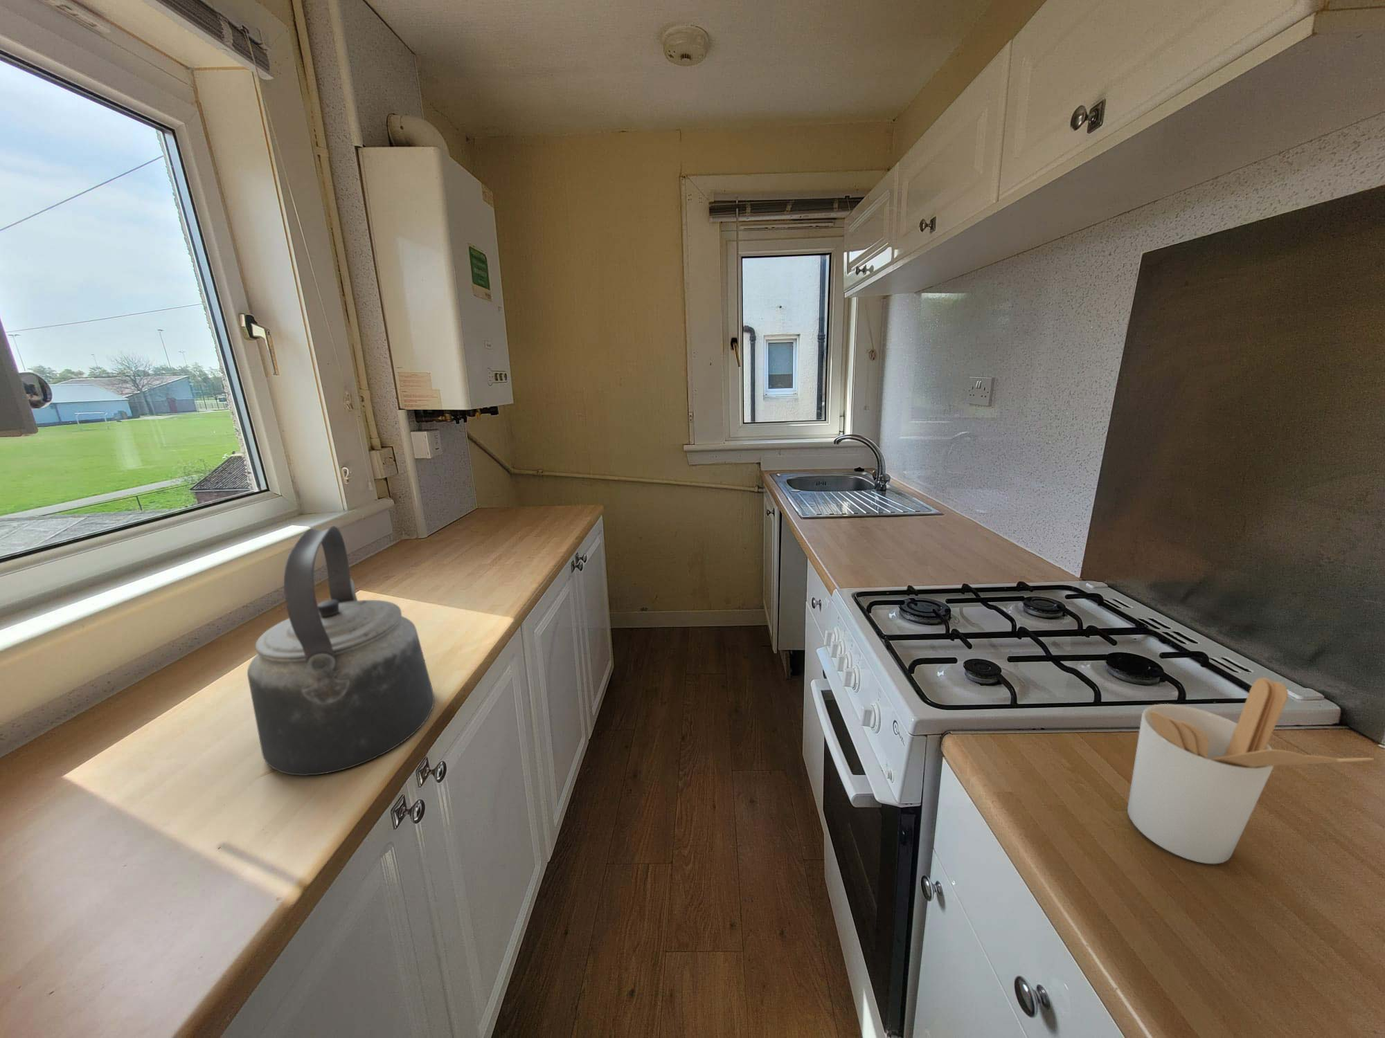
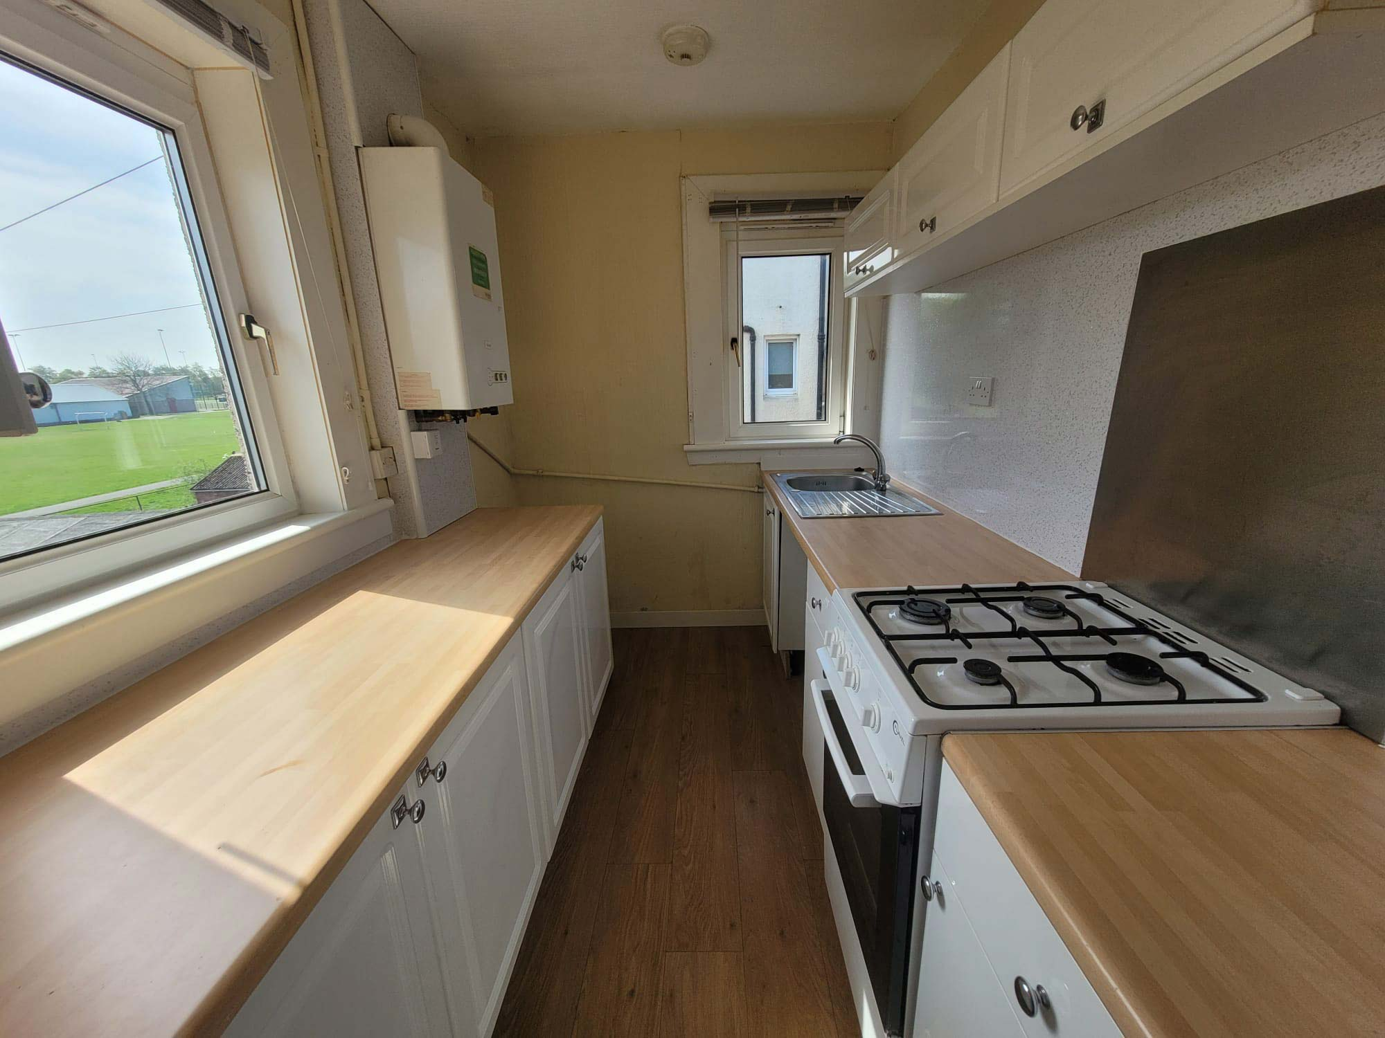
- utensil holder [1127,677,1375,865]
- kettle [246,526,435,776]
